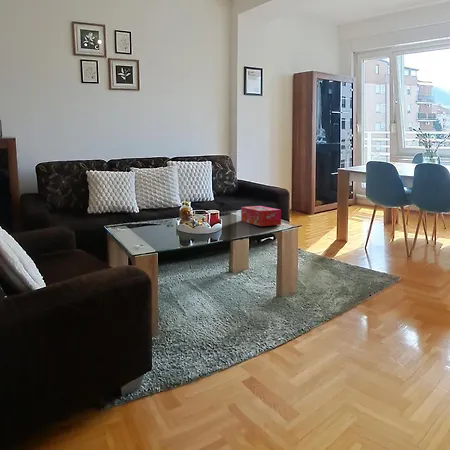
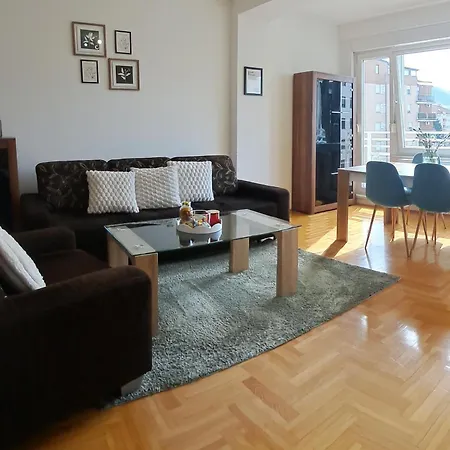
- tissue box [240,205,282,227]
